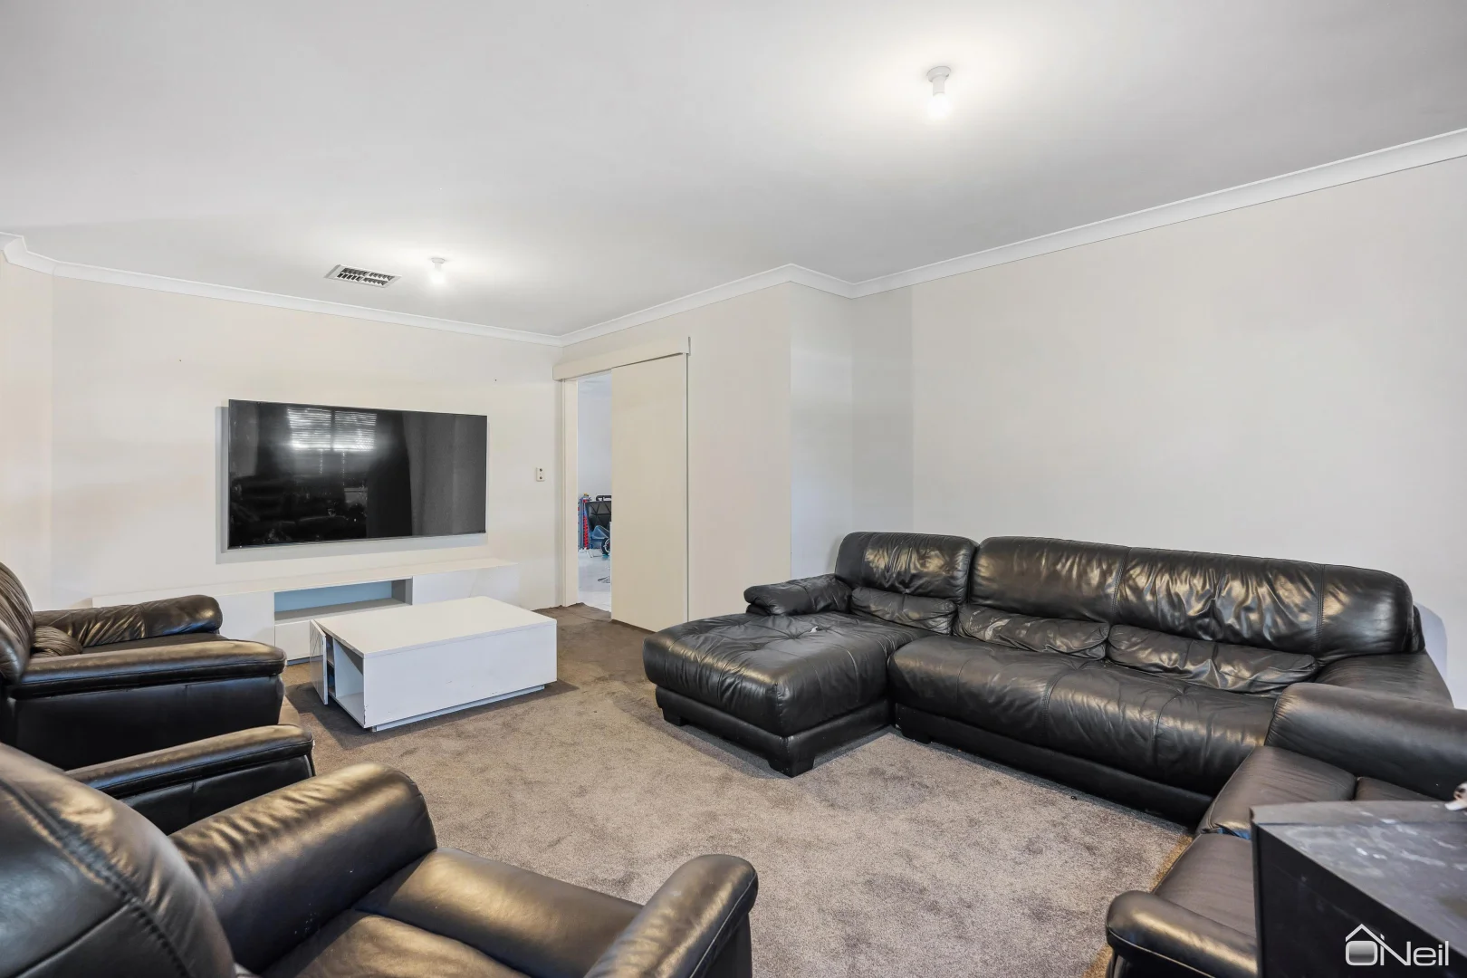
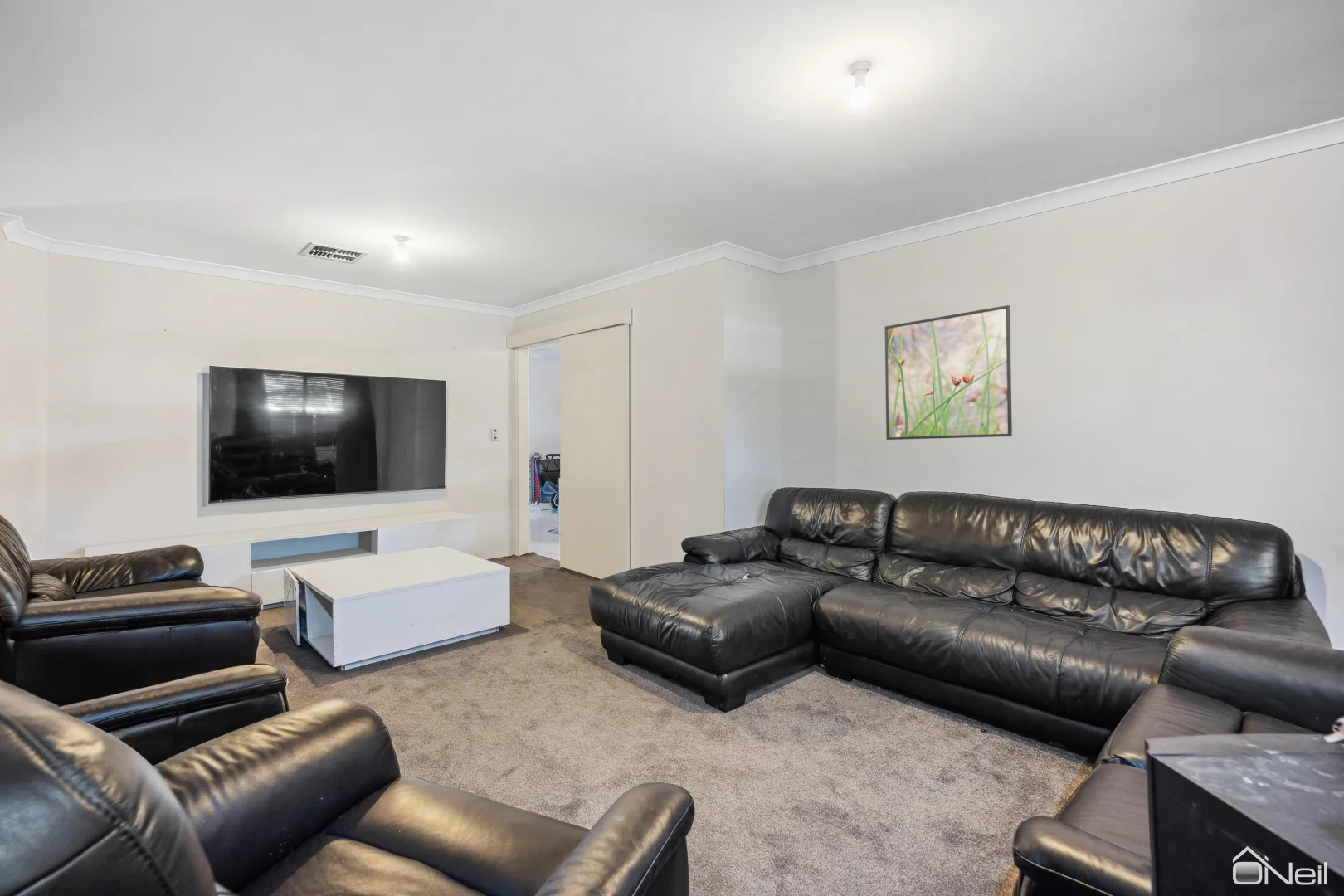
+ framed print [884,304,1013,441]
